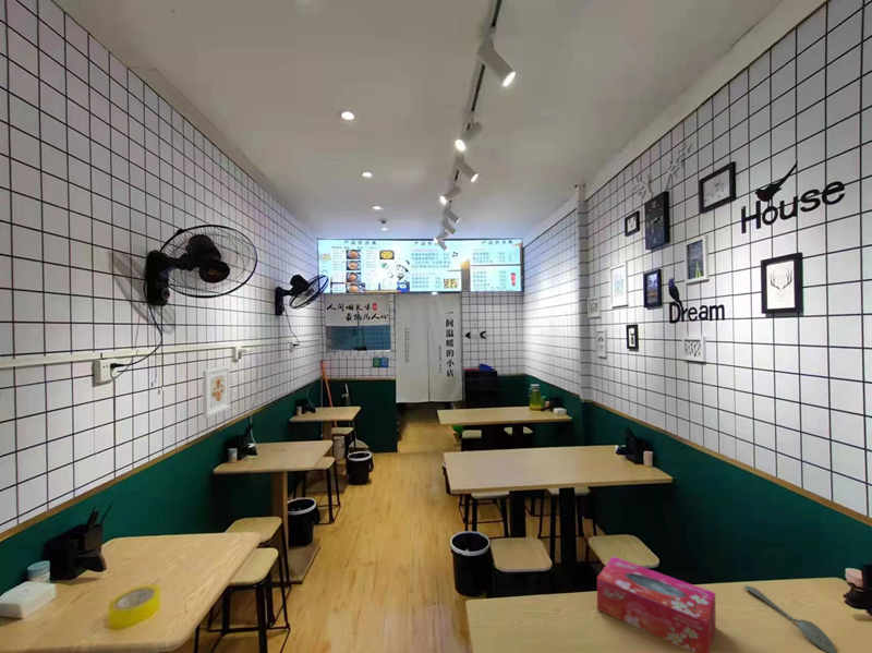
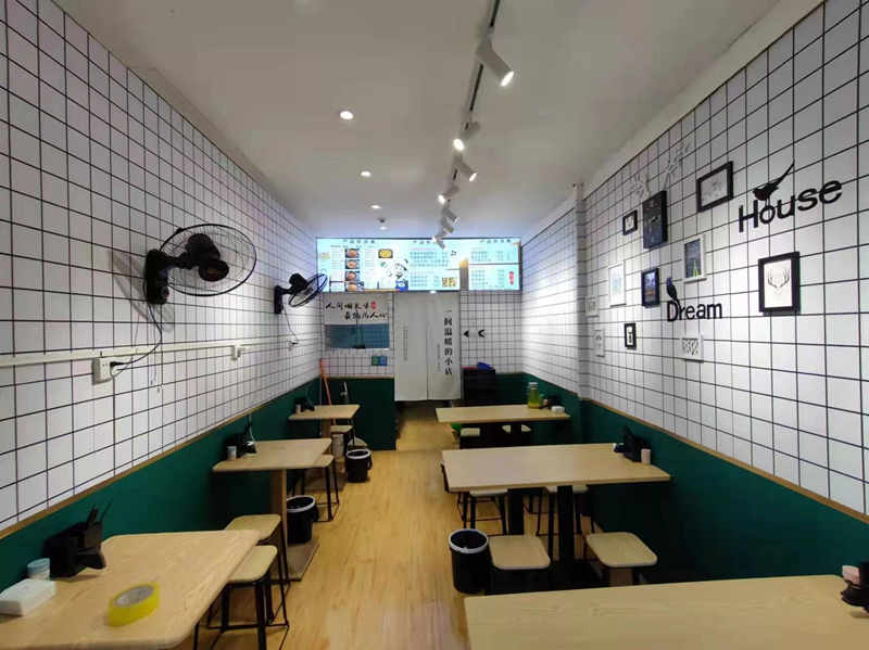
- spoon [743,584,838,653]
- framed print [202,365,231,419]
- tissue box [596,555,717,653]
